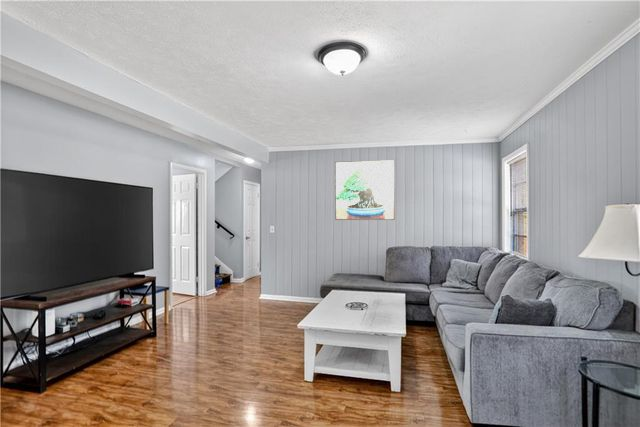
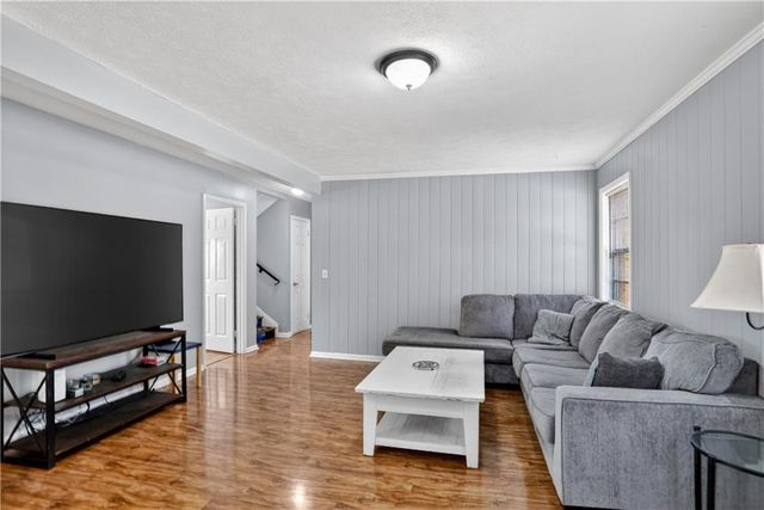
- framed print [334,159,396,221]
